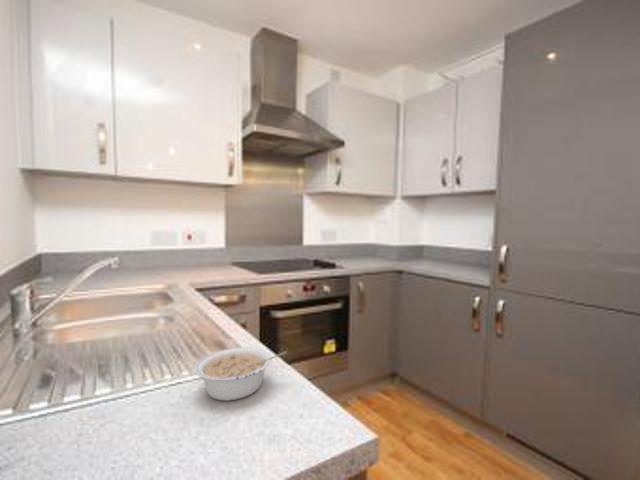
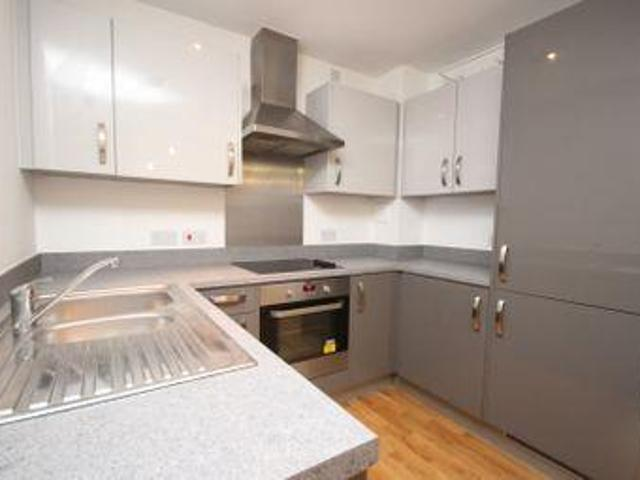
- legume [194,347,288,402]
